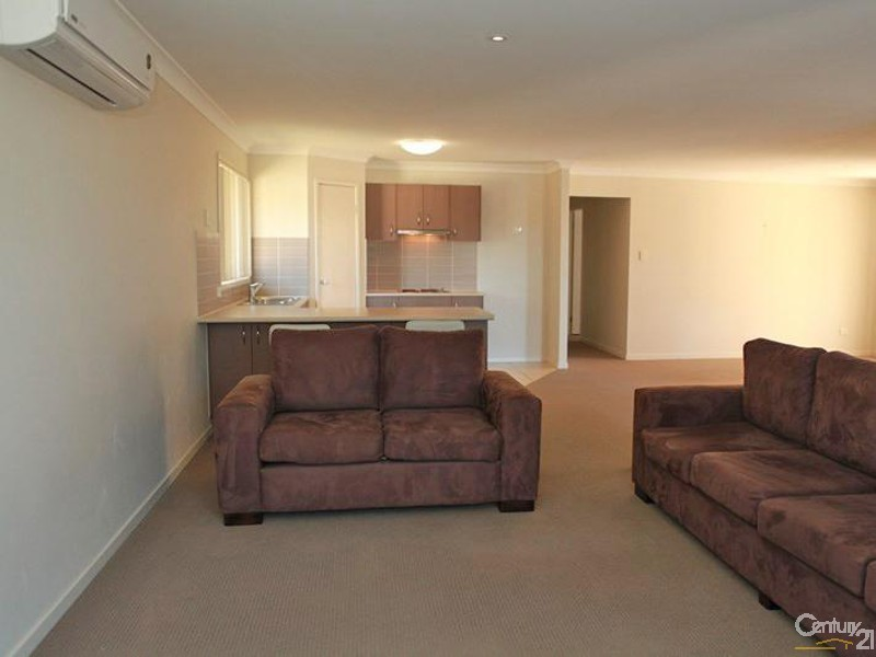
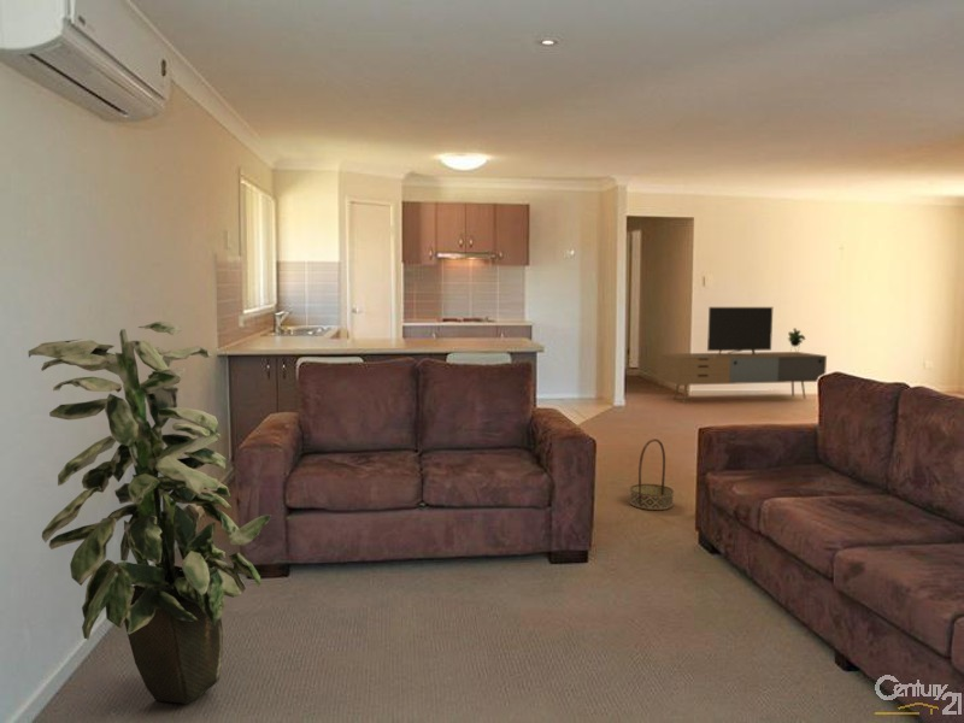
+ indoor plant [27,321,272,705]
+ basket [629,437,675,511]
+ media console [657,306,828,404]
